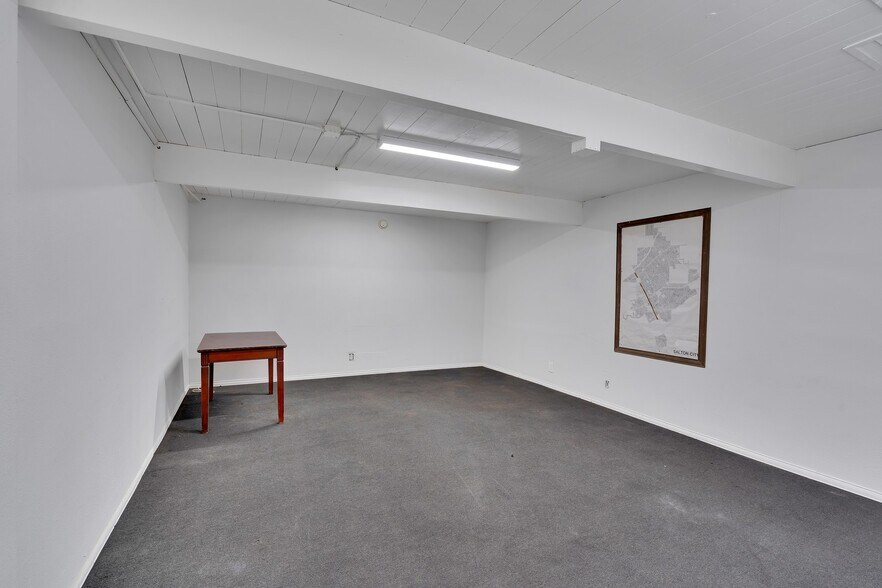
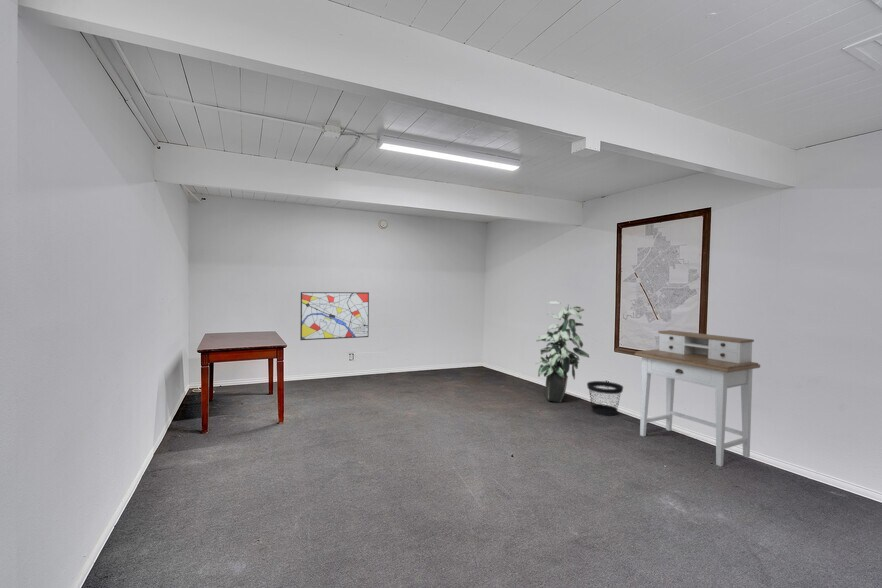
+ wastebasket [586,380,624,417]
+ desk [634,329,761,468]
+ indoor plant [534,300,591,404]
+ wall art [299,291,370,341]
